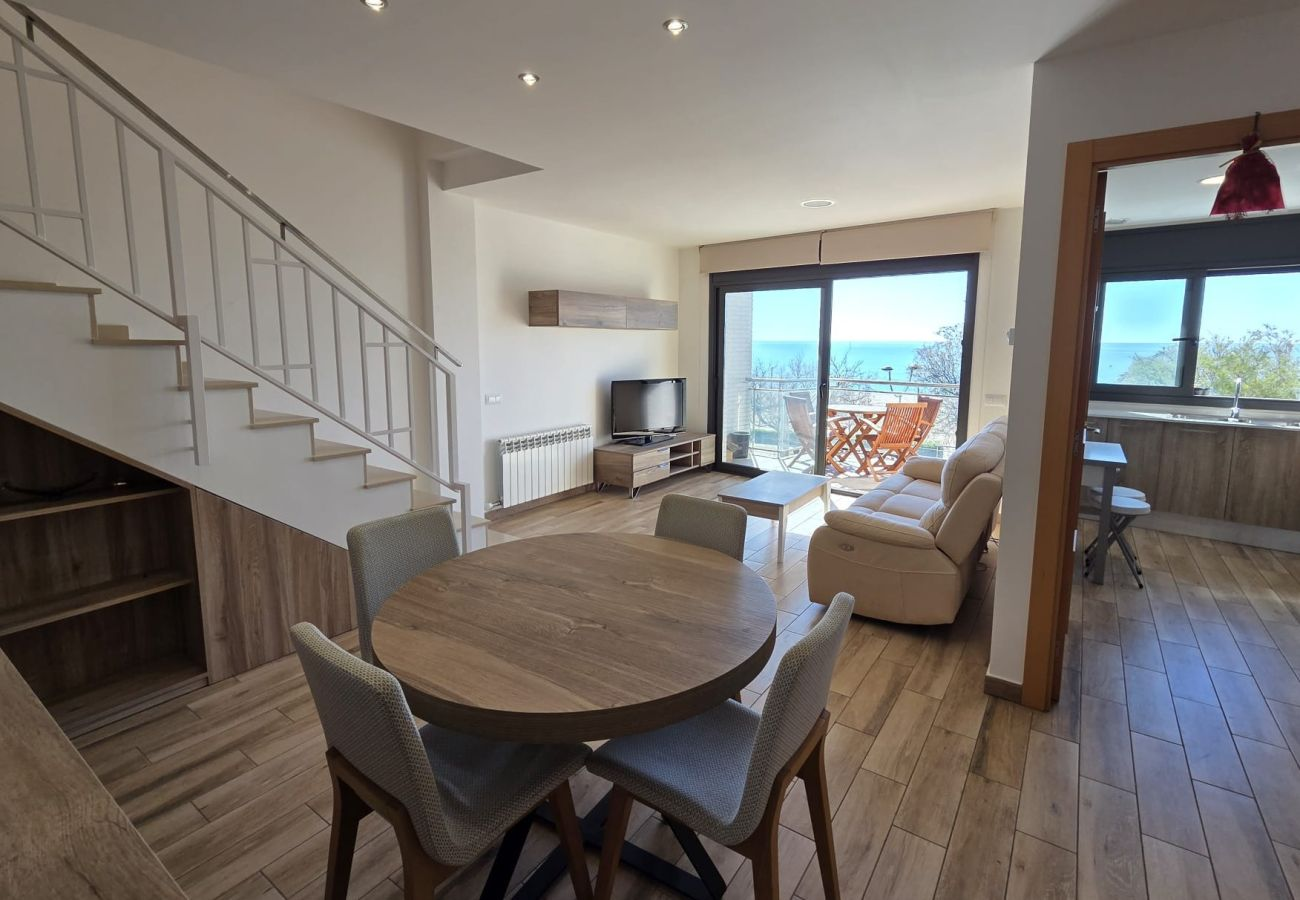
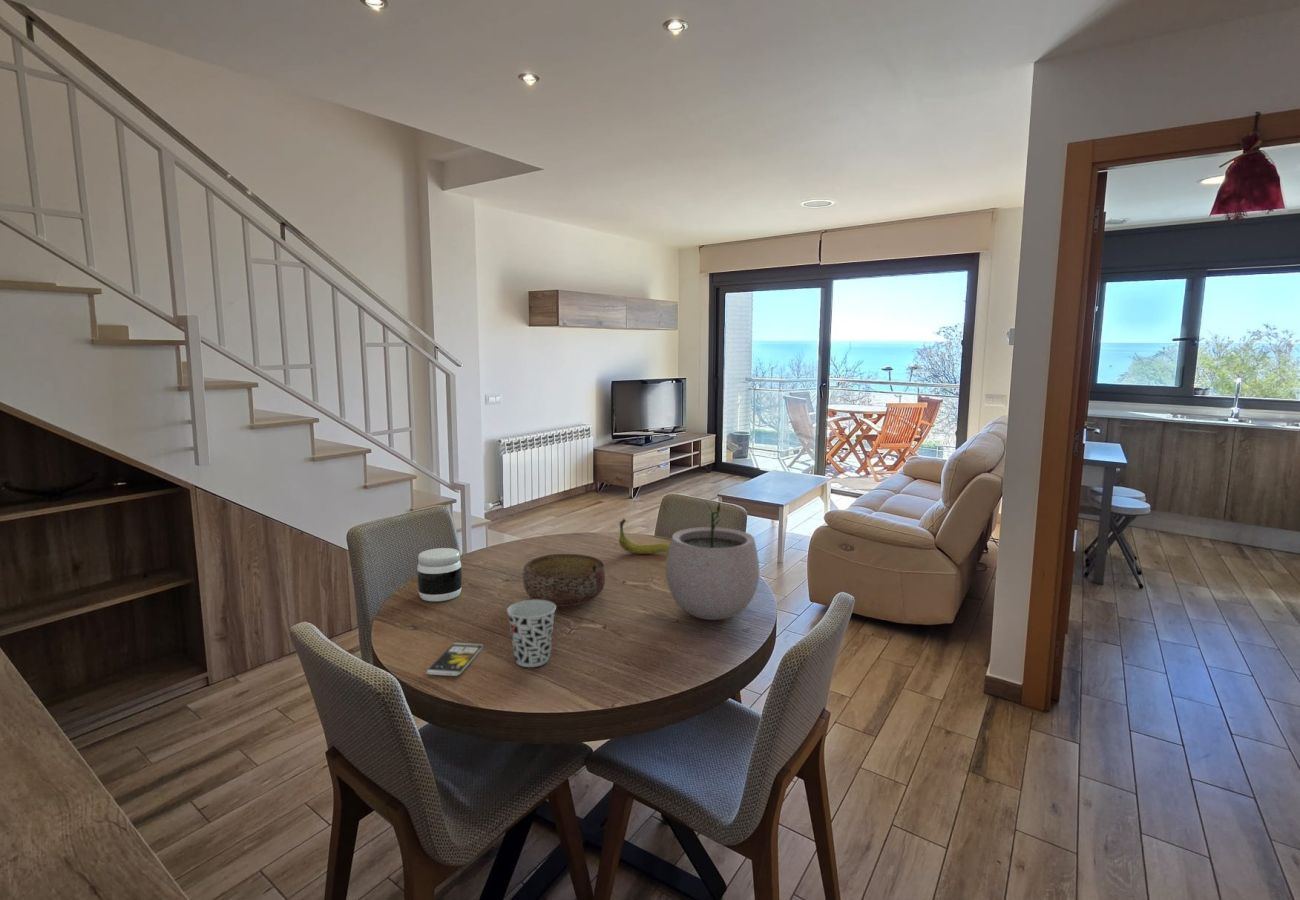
+ bowl [522,553,606,608]
+ jar [416,547,463,602]
+ smartphone [426,642,484,677]
+ banana [618,518,670,555]
+ plant pot [665,501,760,621]
+ cup [506,599,557,668]
